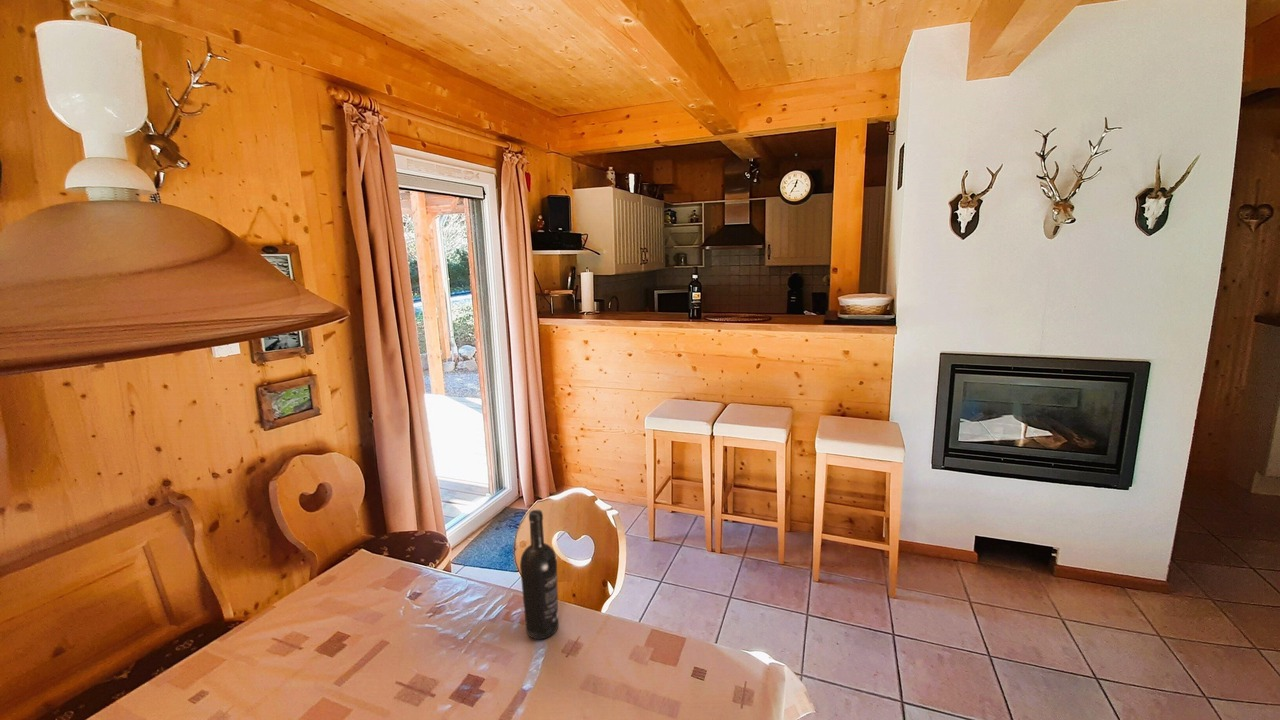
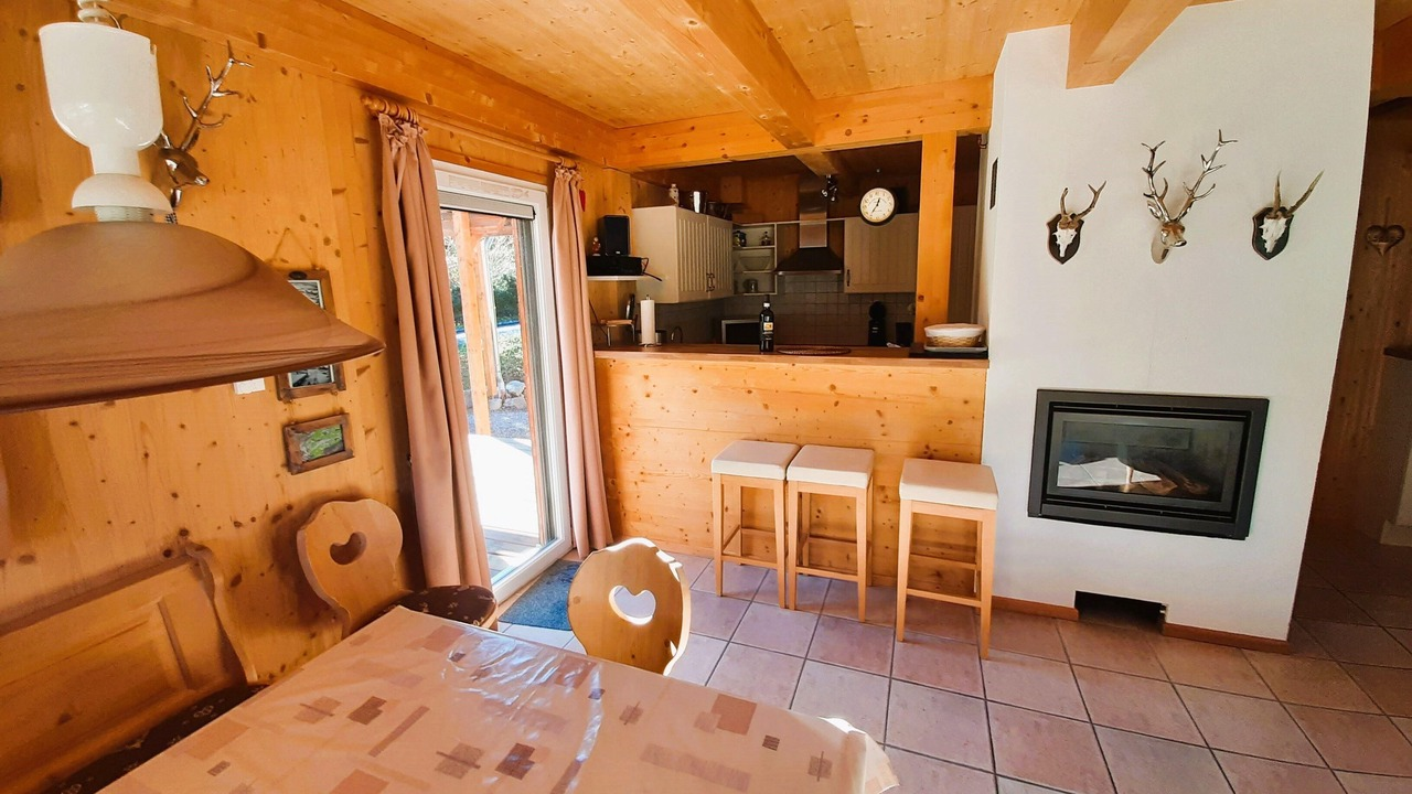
- wine bottle [519,509,559,640]
